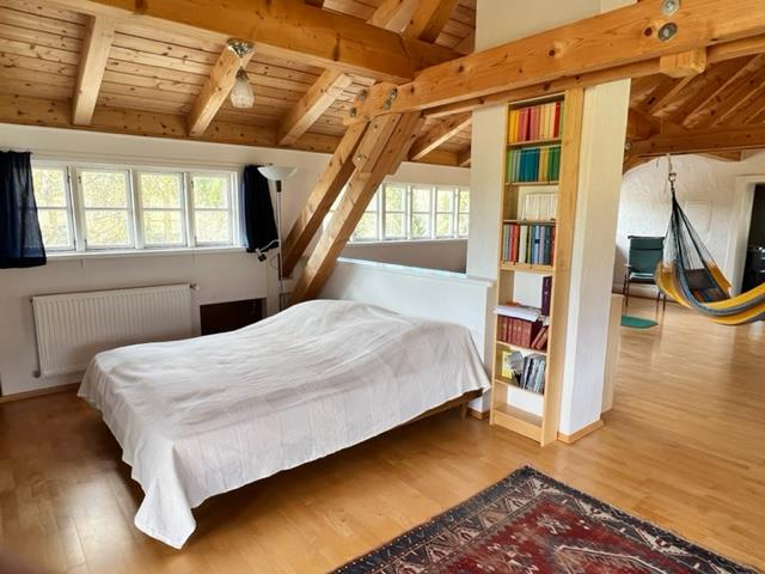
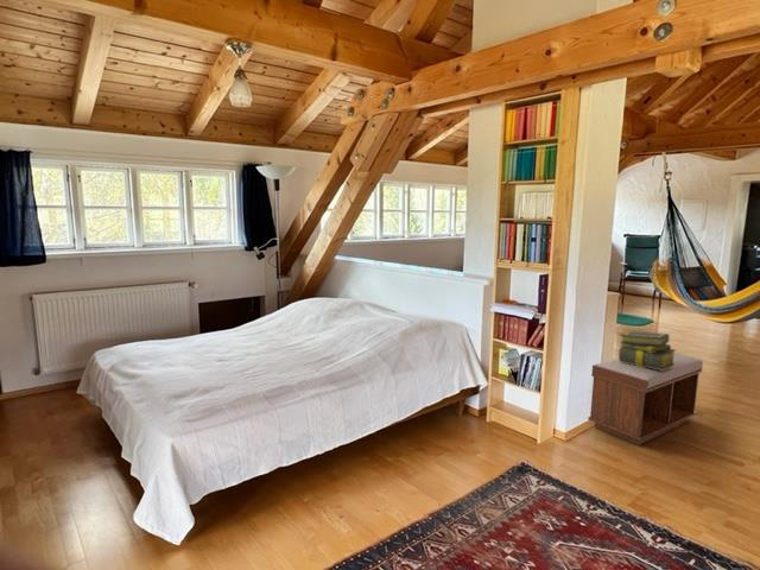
+ bench [587,352,704,446]
+ stack of books [618,330,677,370]
